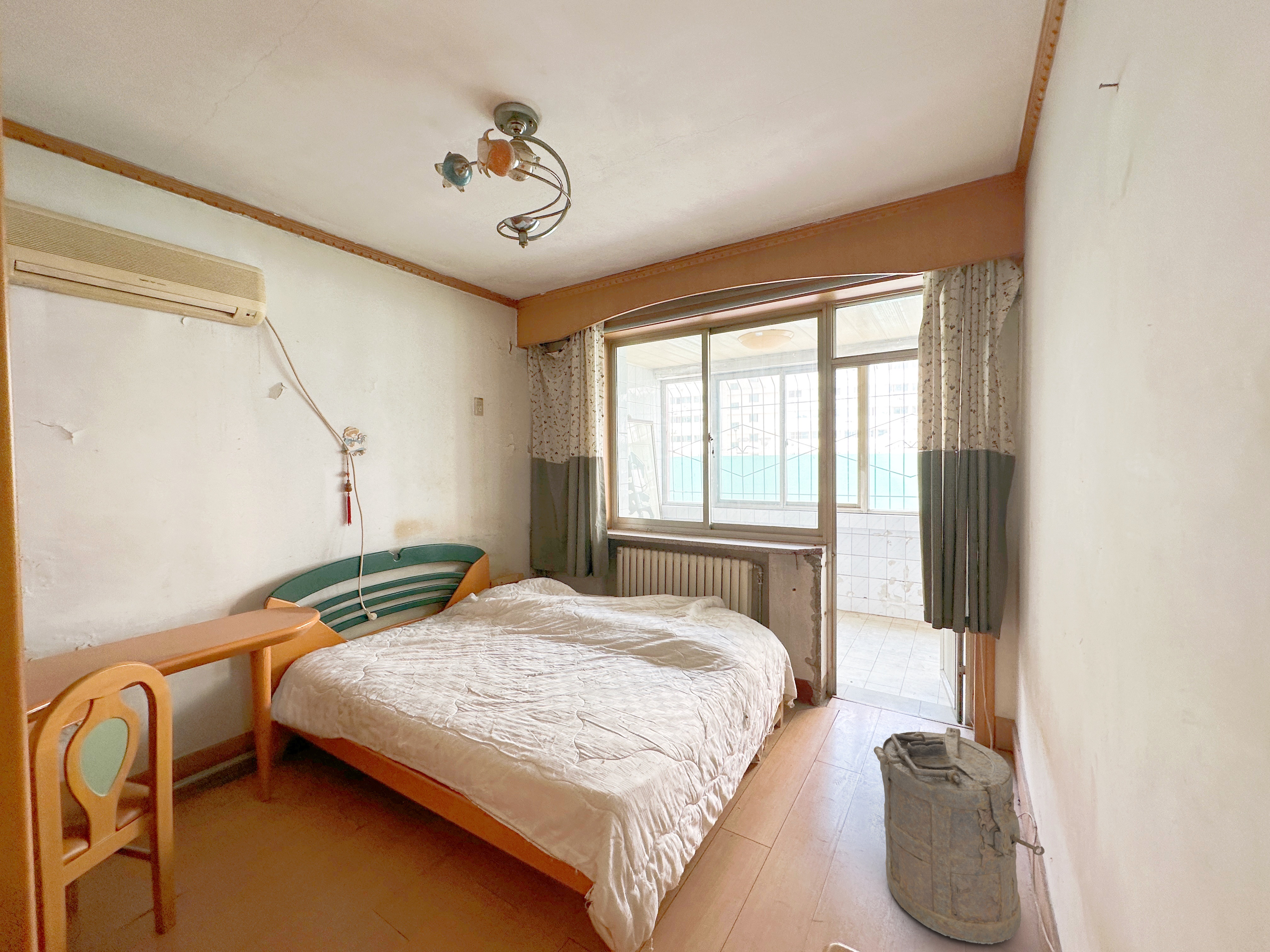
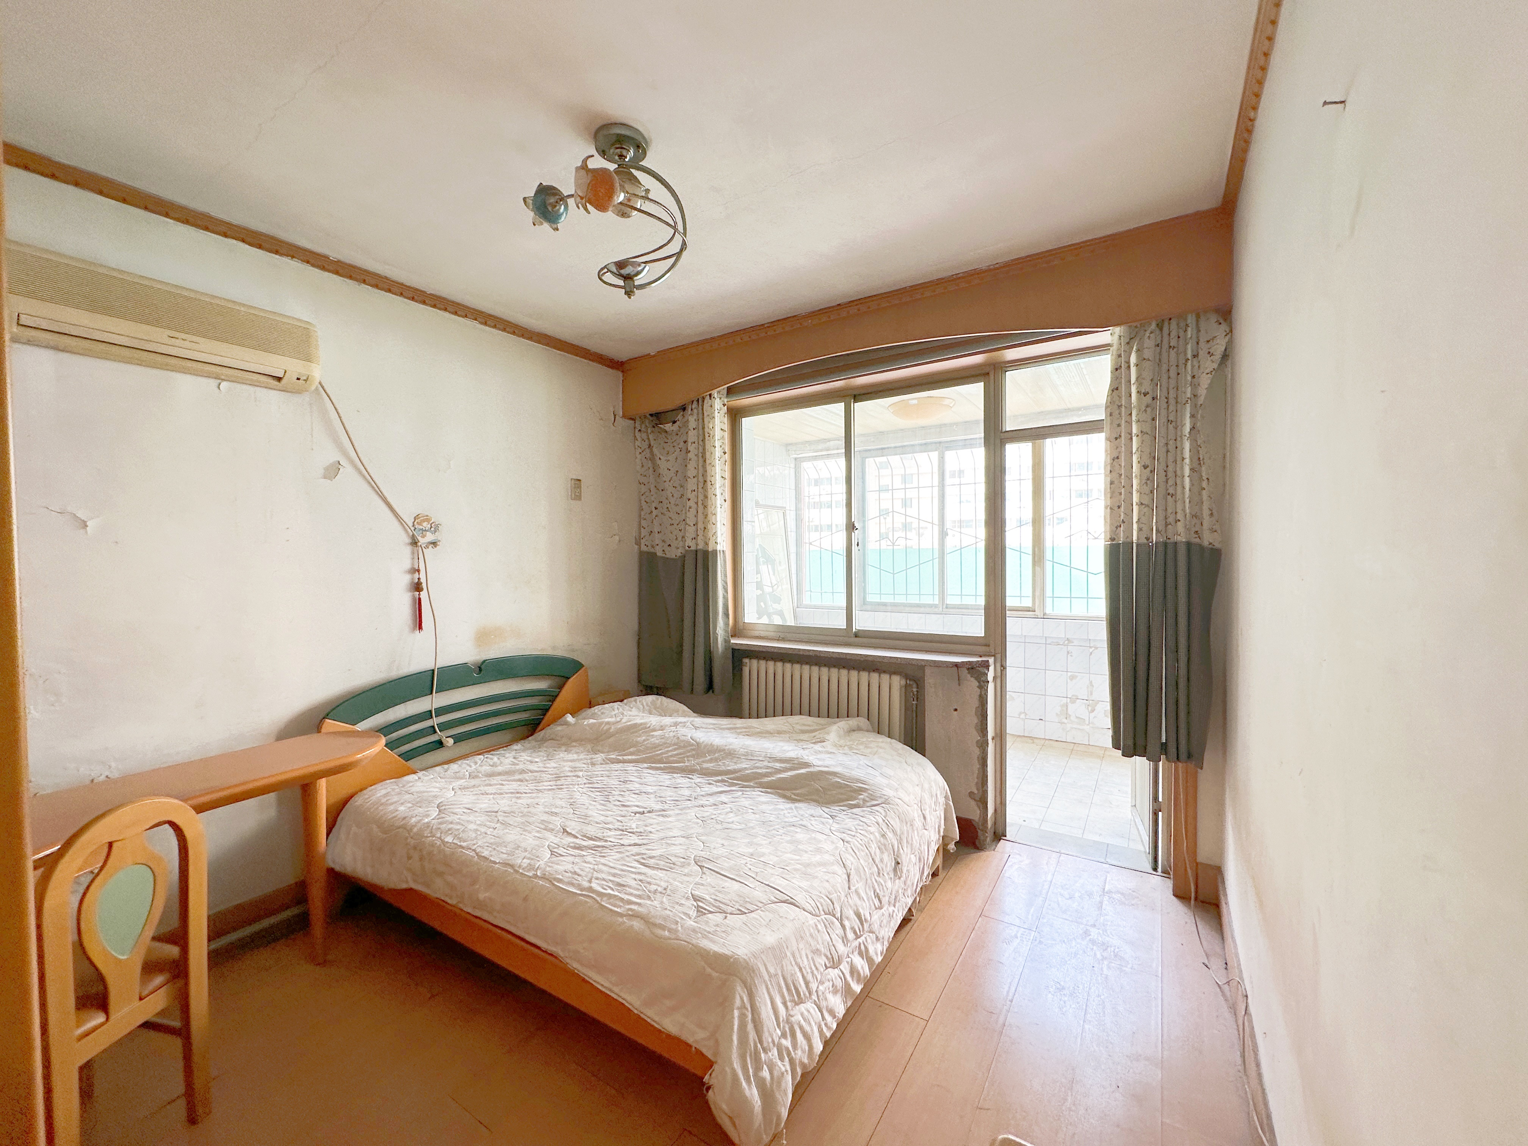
- laundry hamper [873,727,1045,944]
